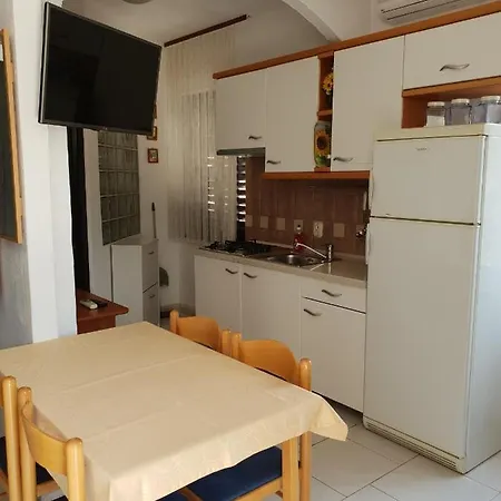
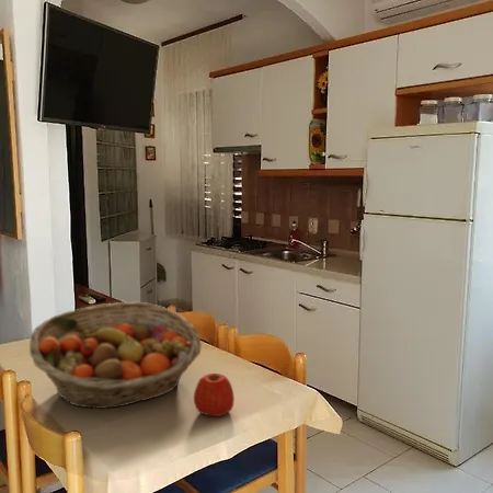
+ fruit basket [28,301,202,410]
+ apple [193,372,236,417]
